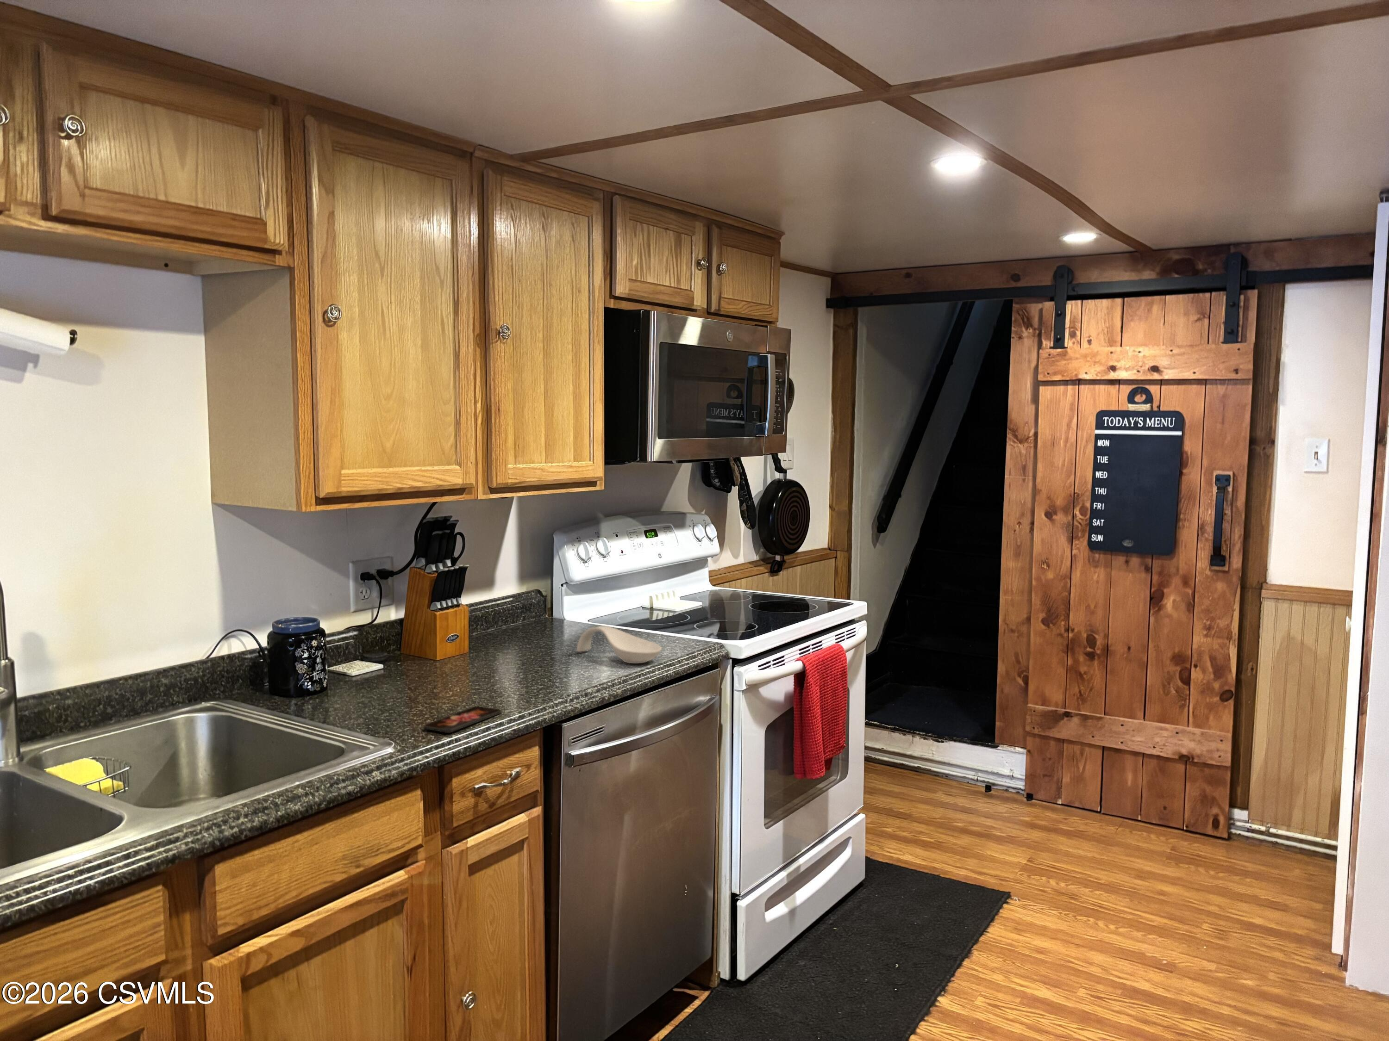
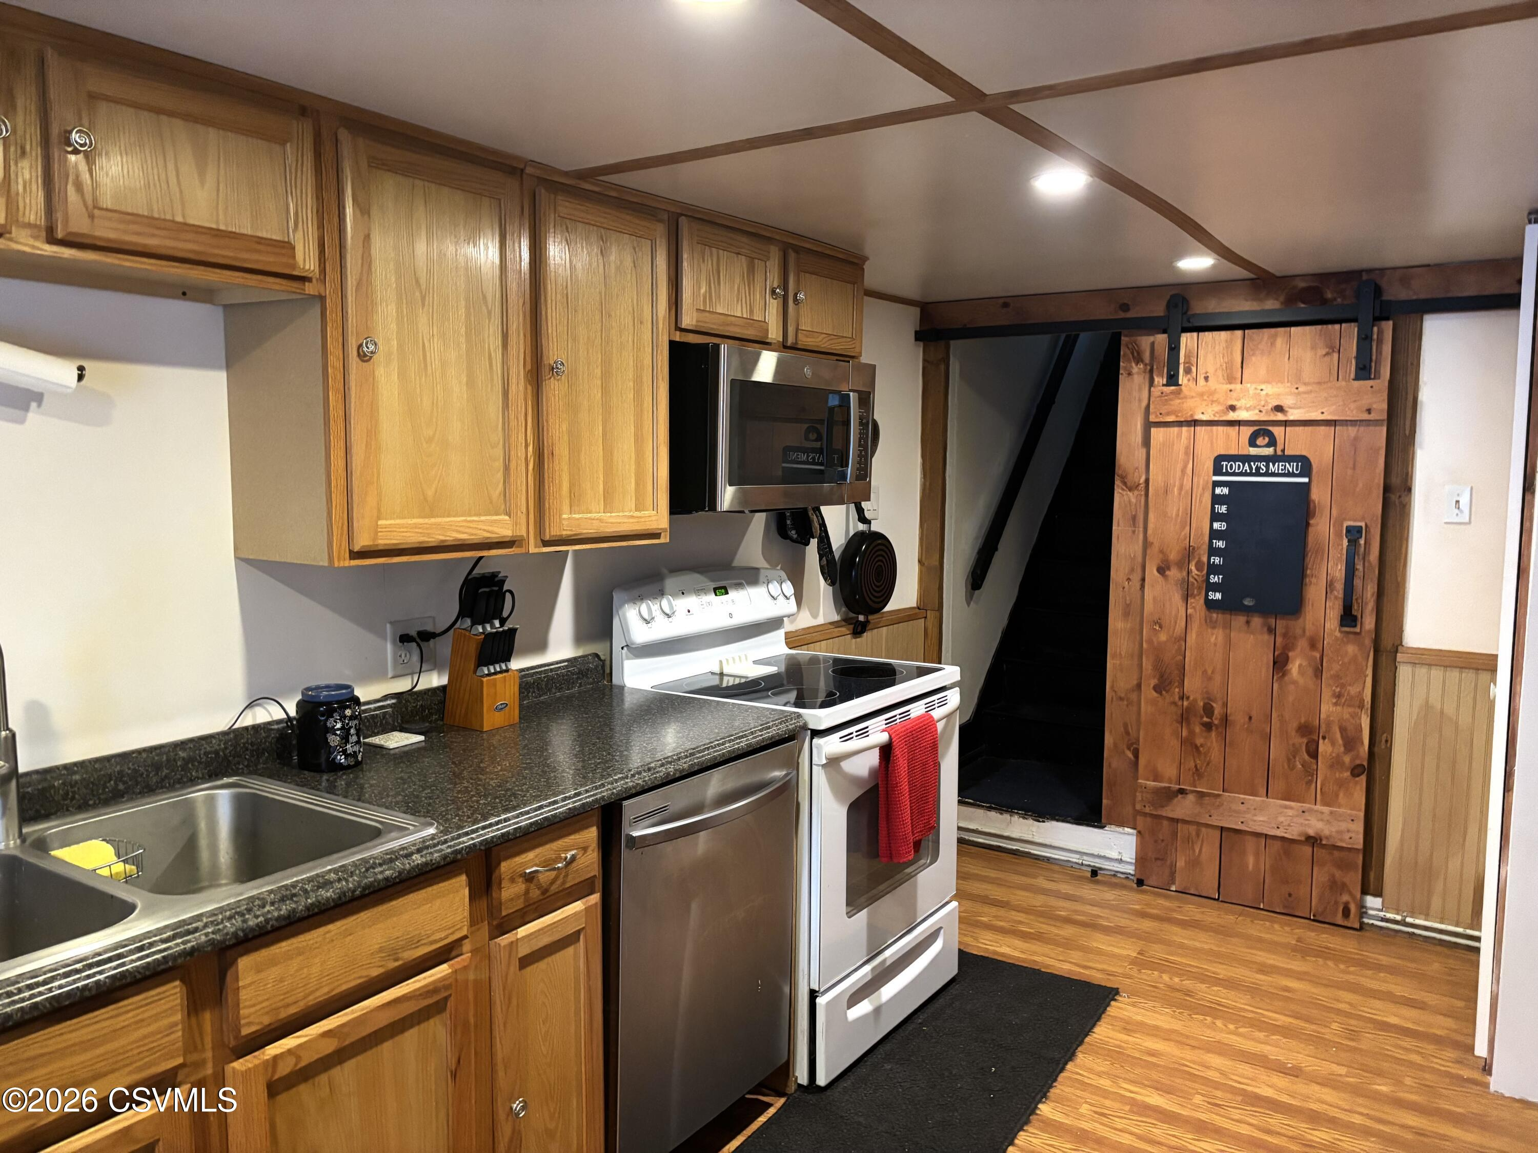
- spoon rest [576,625,662,664]
- smartphone [423,705,502,734]
